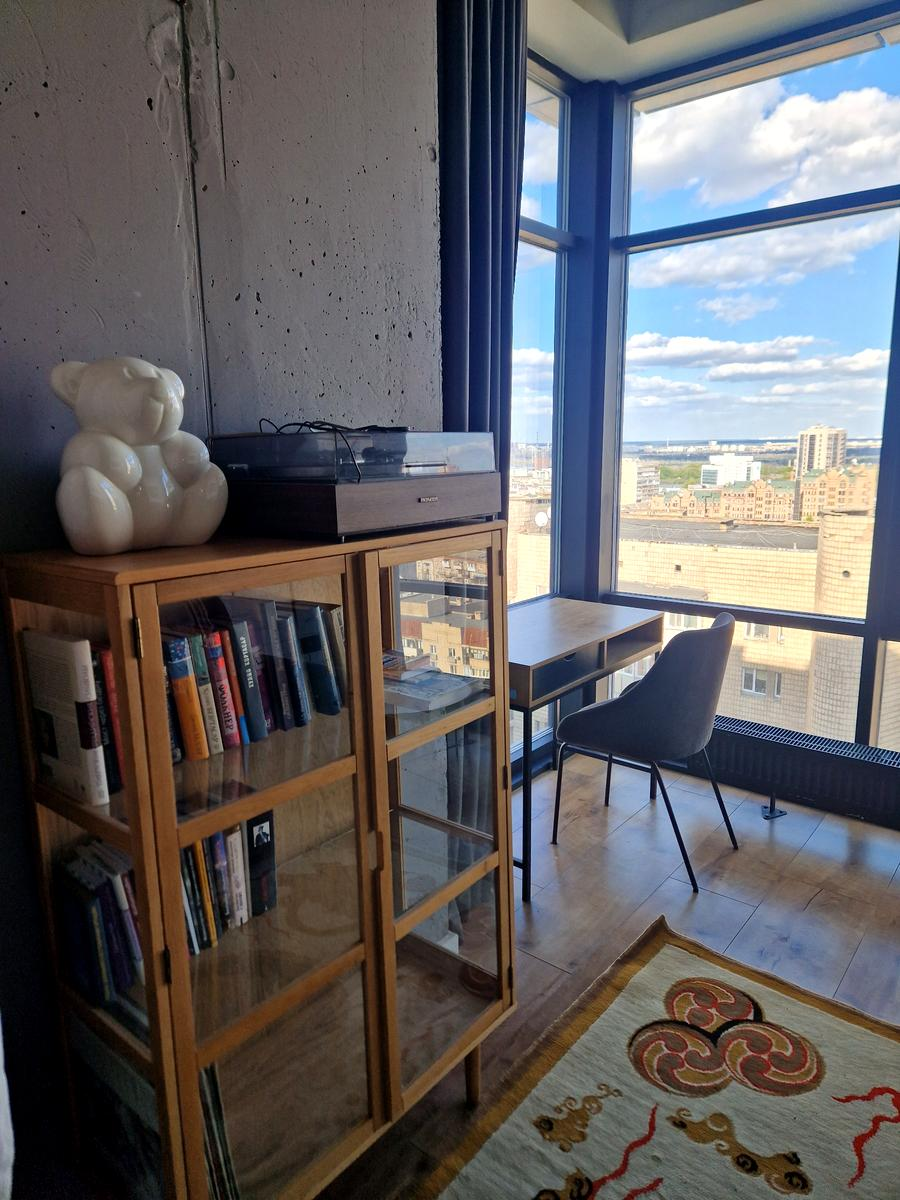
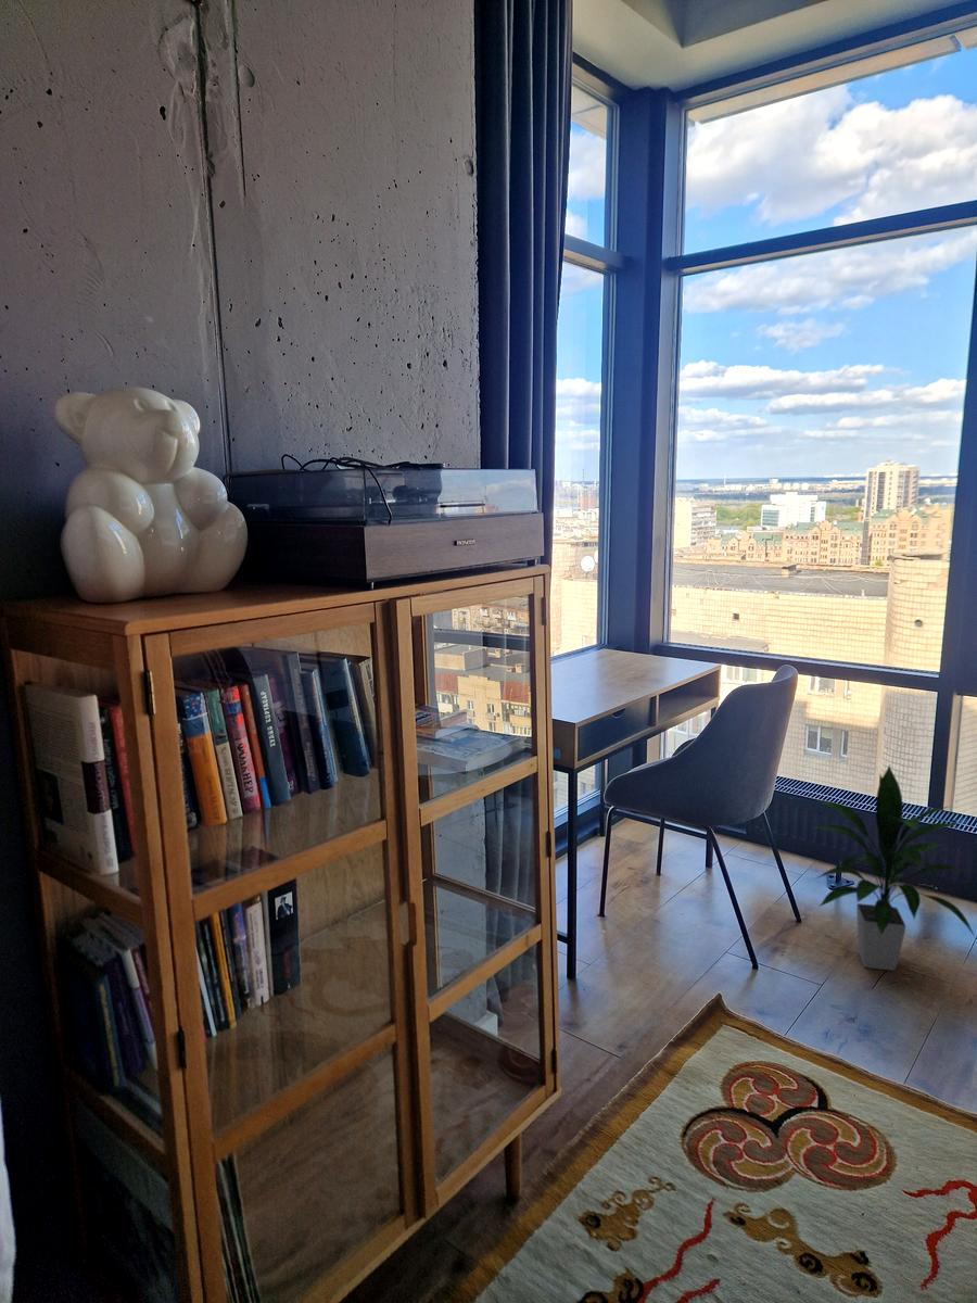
+ indoor plant [813,763,977,972]
